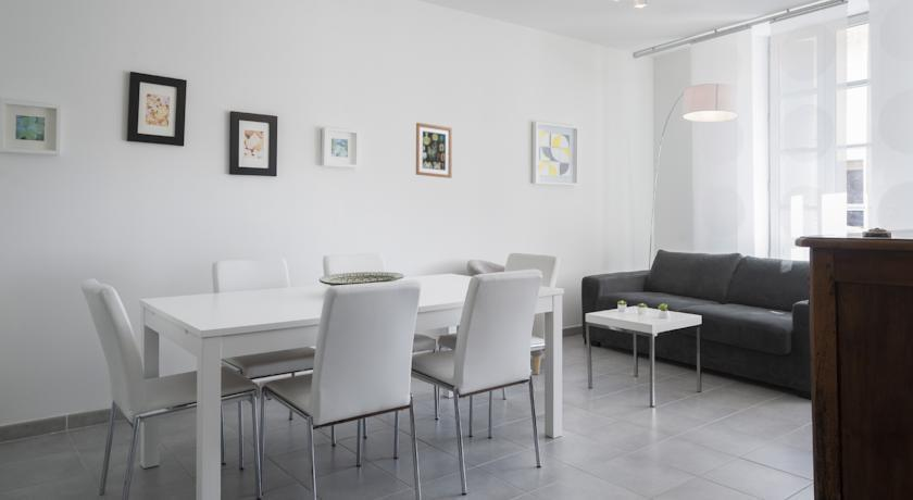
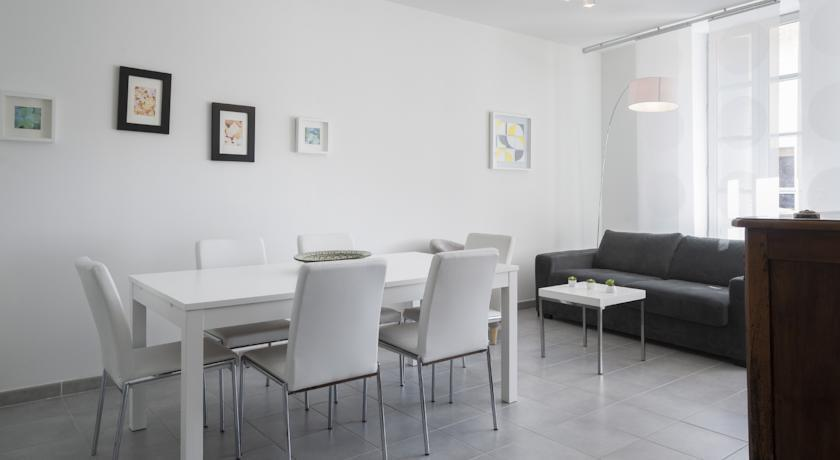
- wall art [415,122,453,179]
